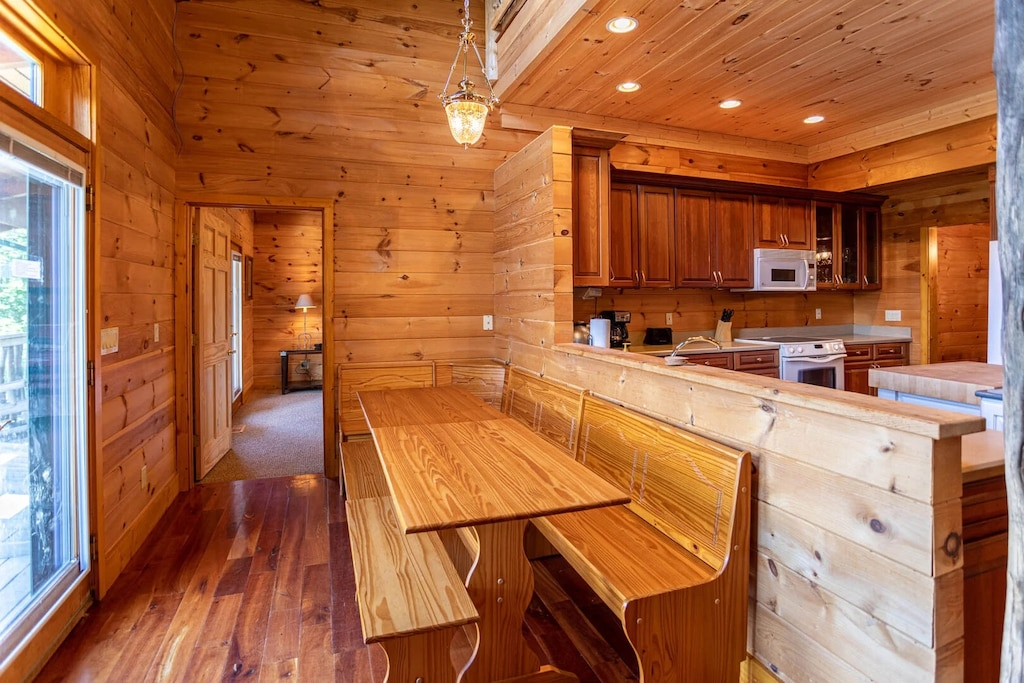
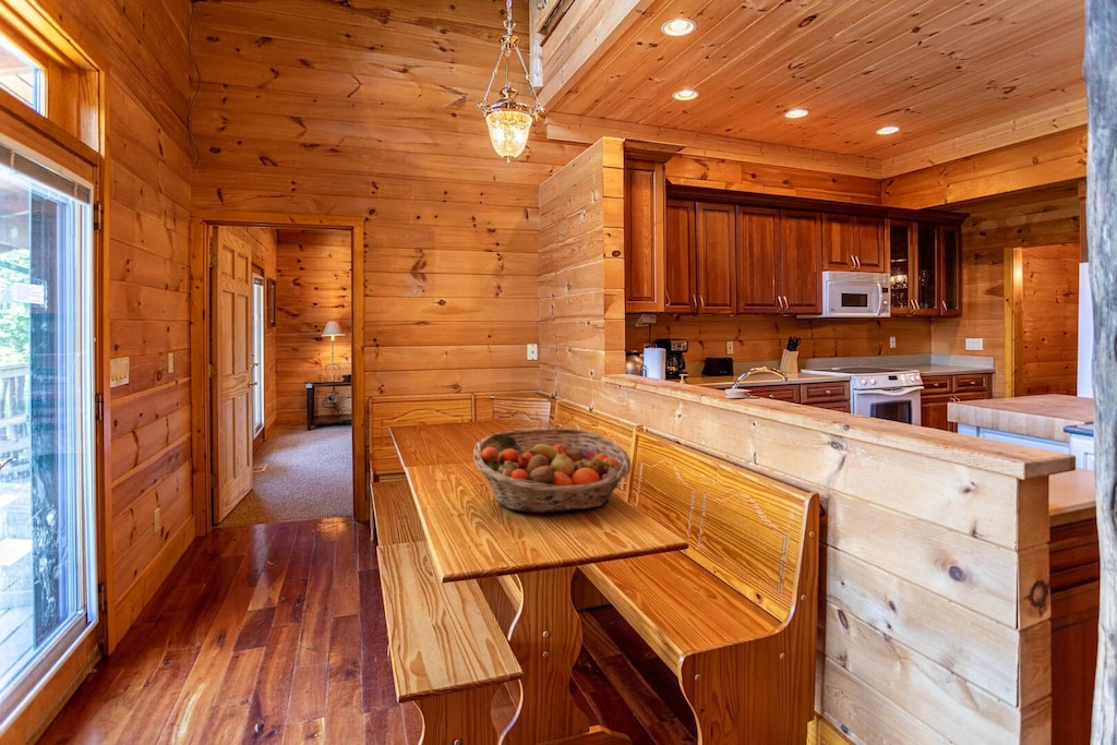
+ fruit basket [472,428,632,514]
